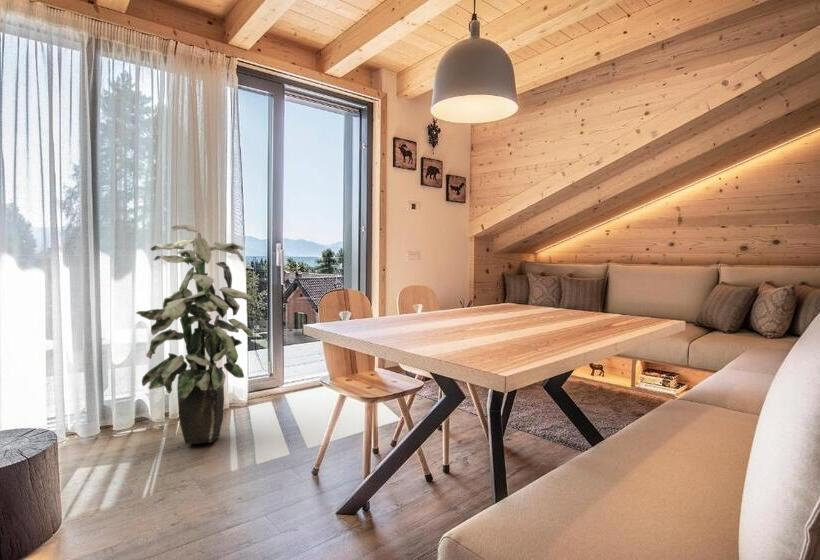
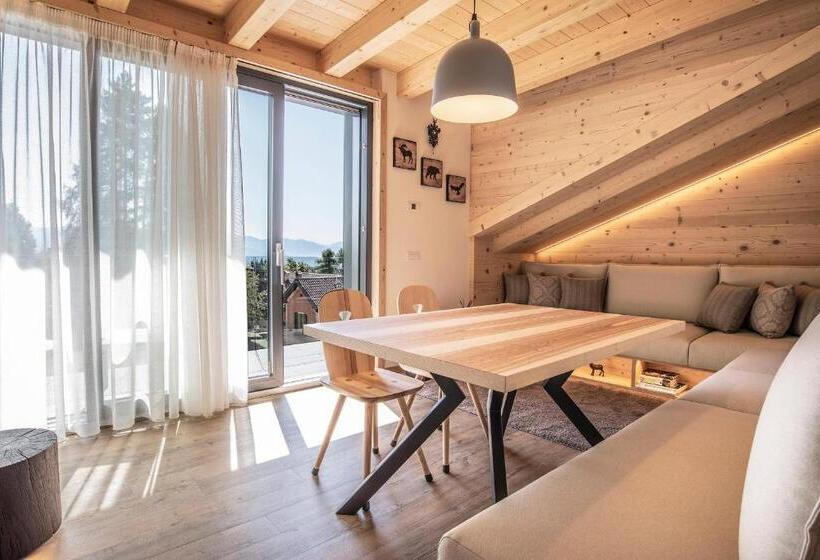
- indoor plant [135,224,255,445]
